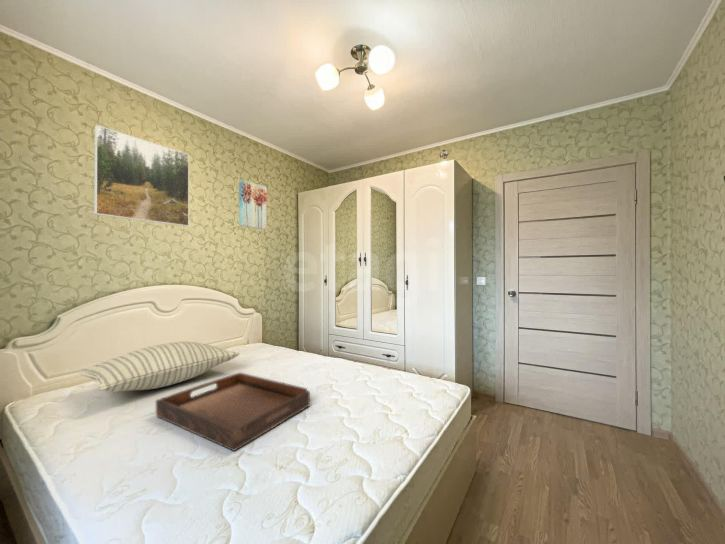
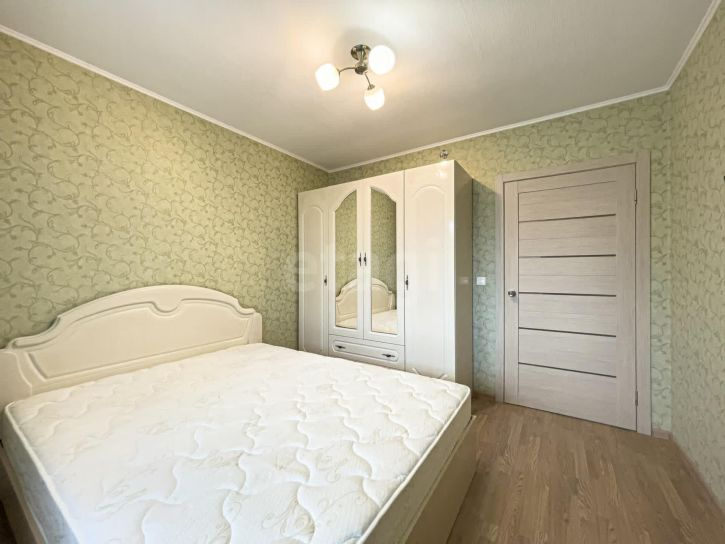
- pillow [78,341,240,393]
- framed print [93,124,190,227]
- wall art [238,179,268,230]
- serving tray [155,371,311,452]
